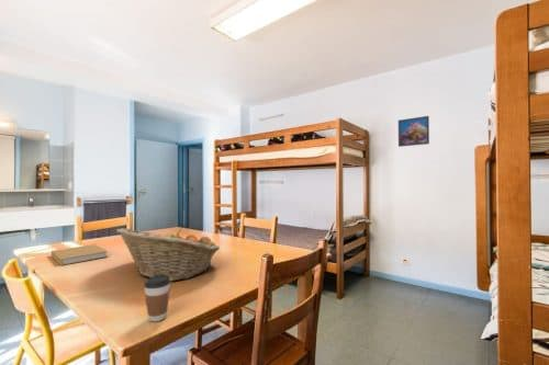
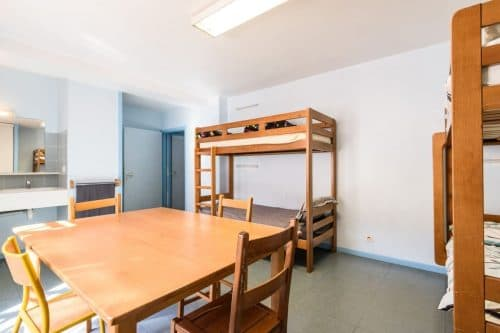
- coffee cup [143,275,171,322]
- book [51,243,109,266]
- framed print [397,115,430,148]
- fruit basket [115,227,221,282]
